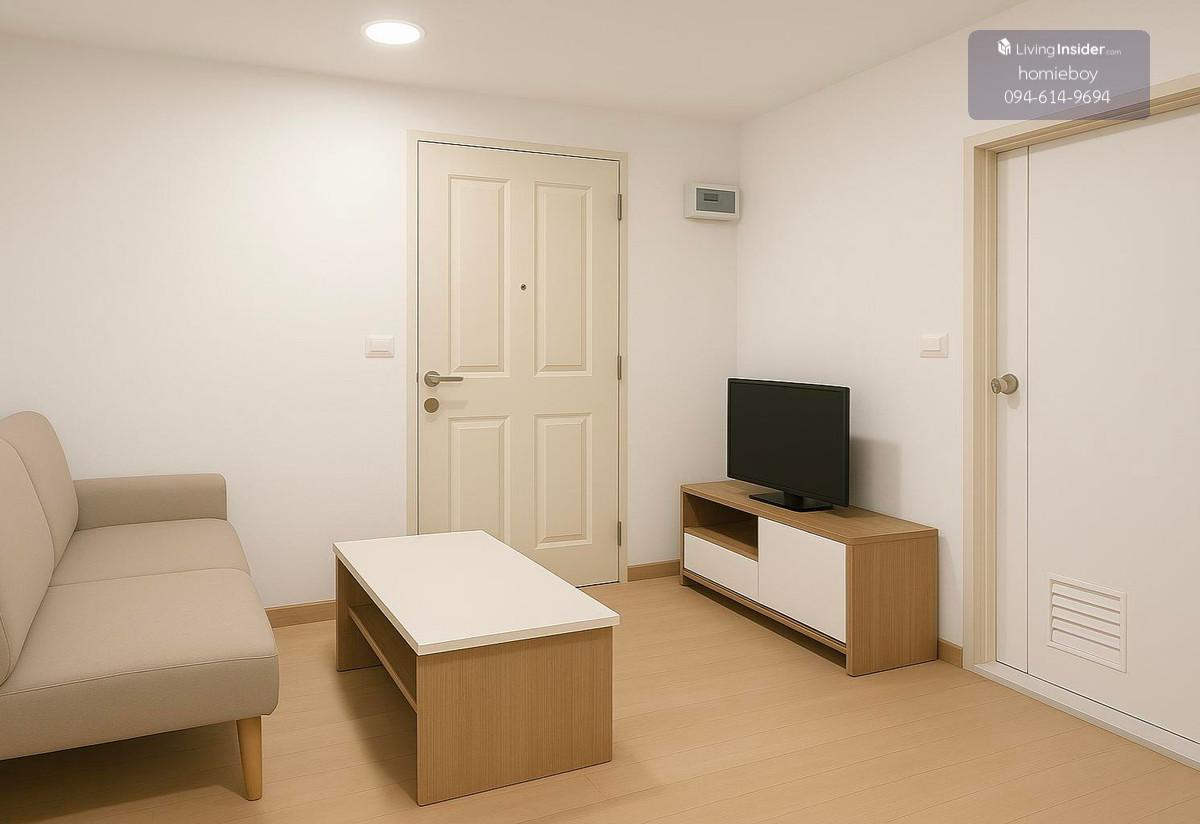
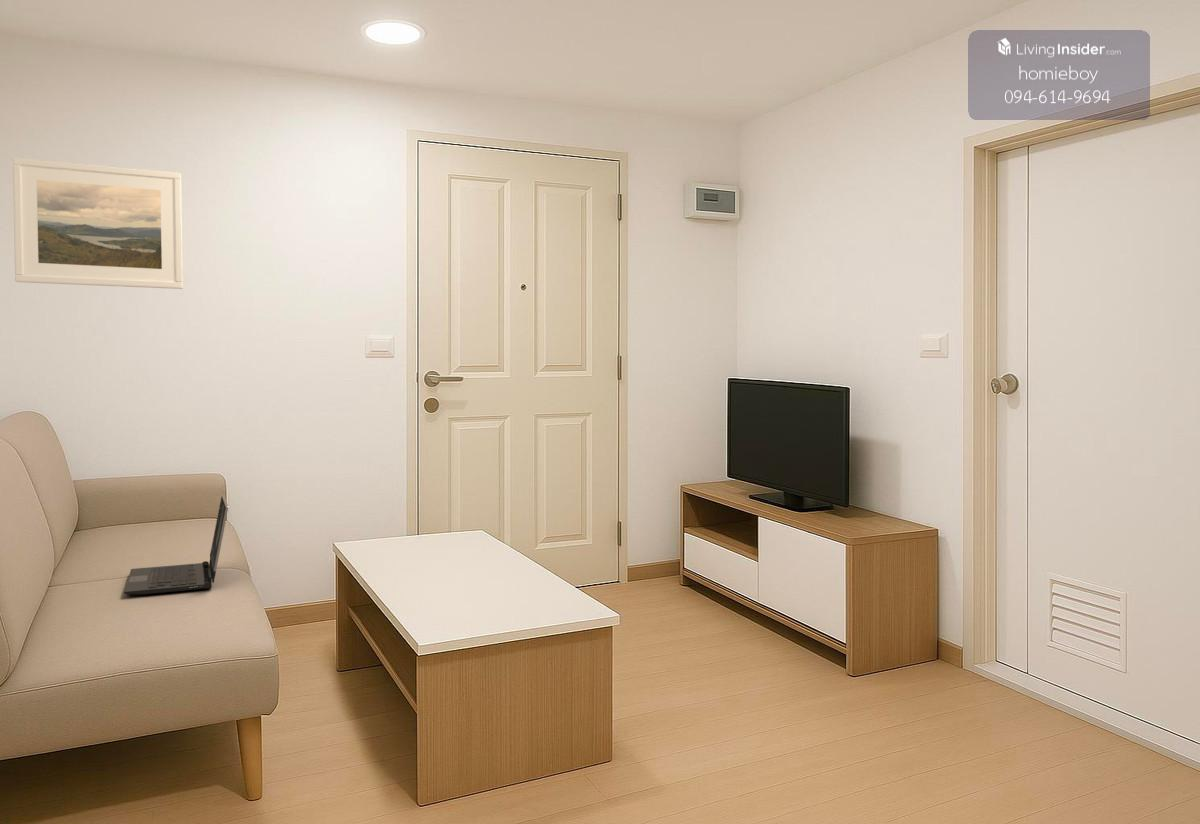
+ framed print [12,157,184,290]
+ laptop [123,493,229,595]
